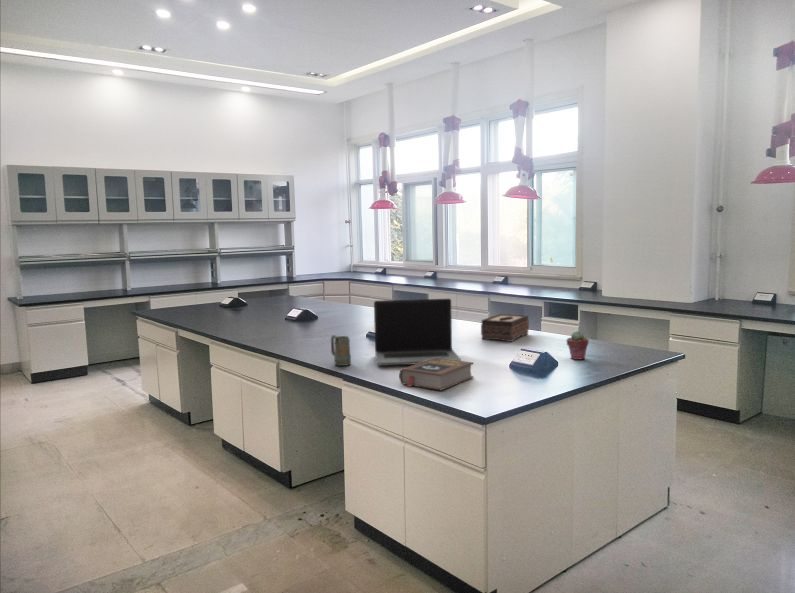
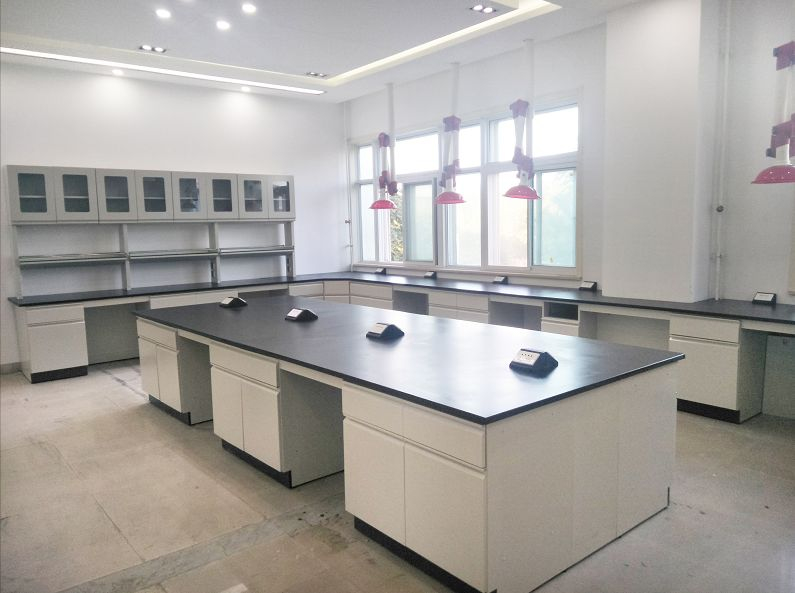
- tissue box [480,313,530,343]
- laptop computer [373,298,462,367]
- potted succulent [565,330,590,361]
- mug [330,334,352,367]
- book [398,358,475,391]
